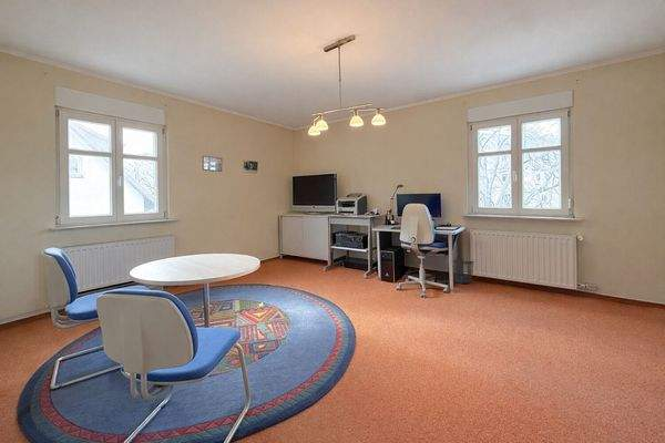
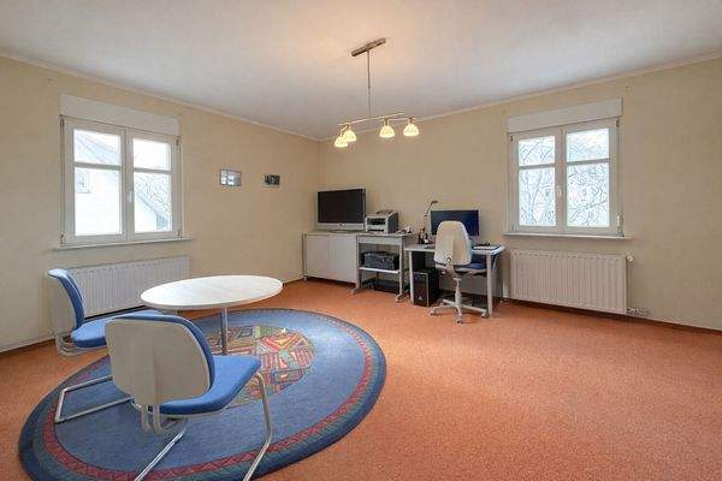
- wastebasket [452,258,475,285]
